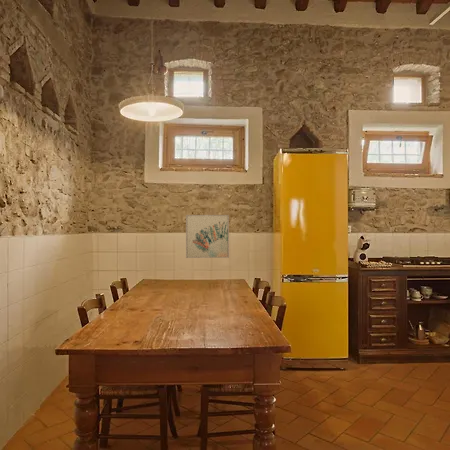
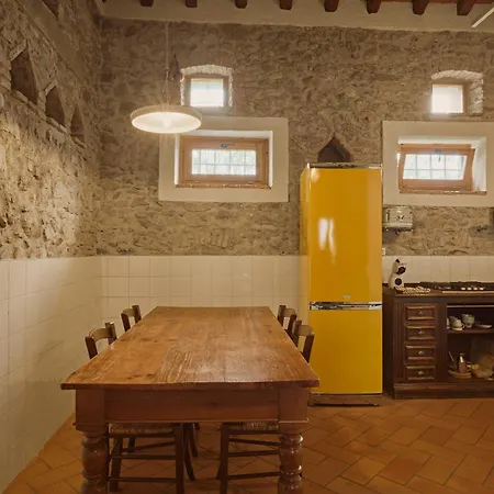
- wall art [185,214,230,259]
